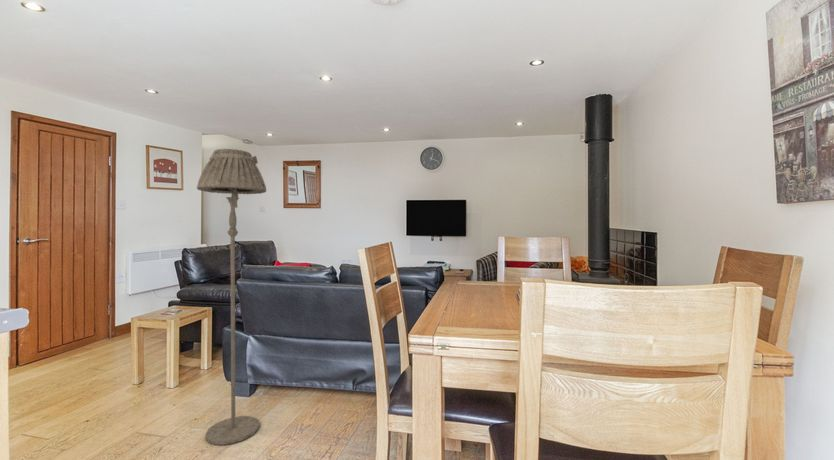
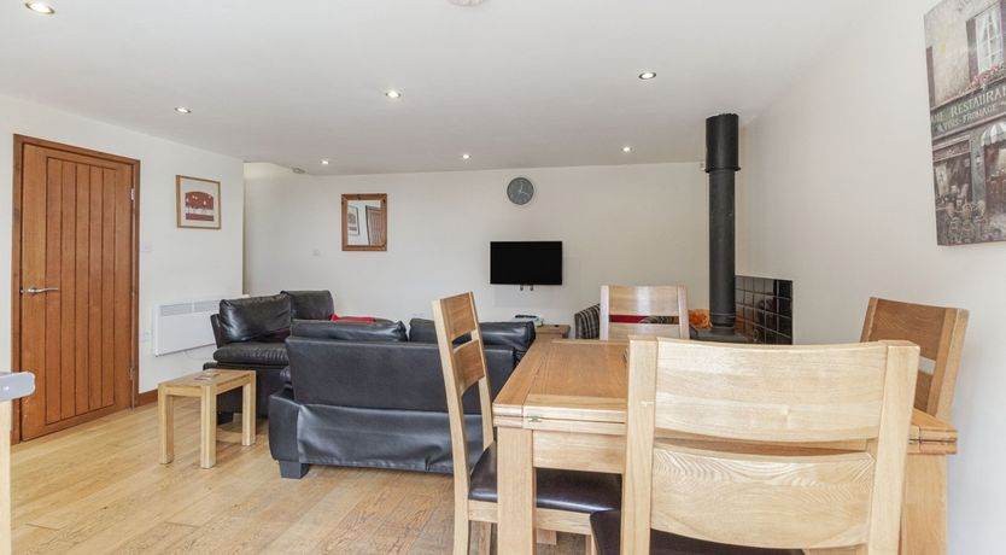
- floor lamp [196,148,267,446]
